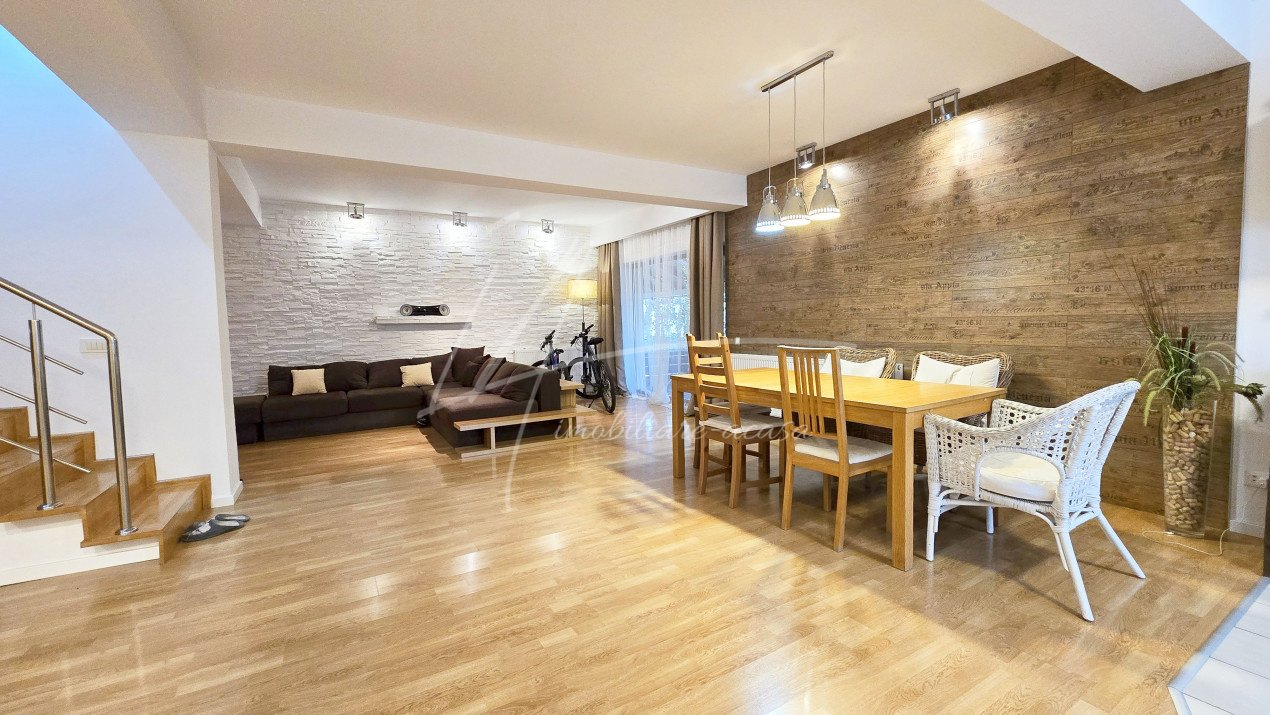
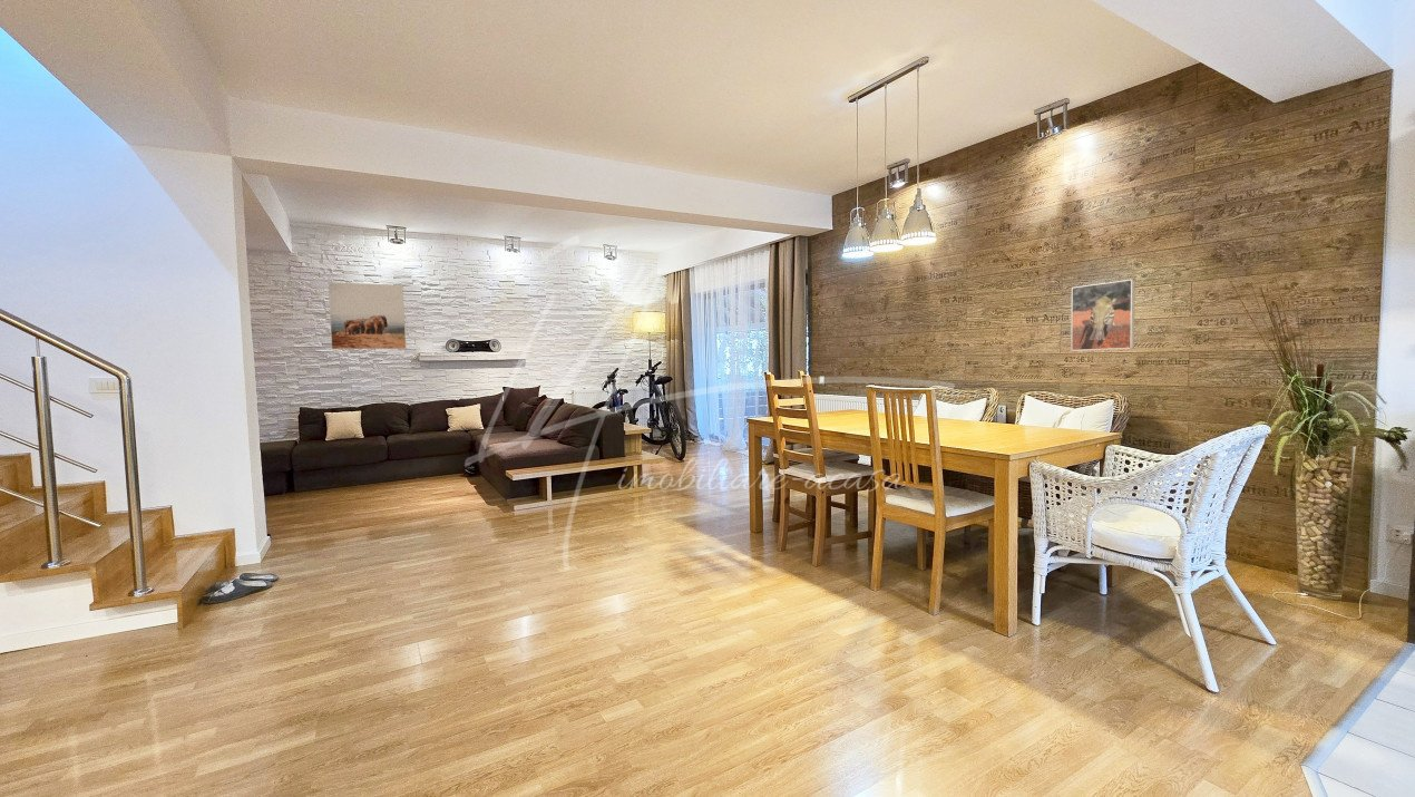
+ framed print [328,281,407,350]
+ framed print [1071,279,1136,352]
